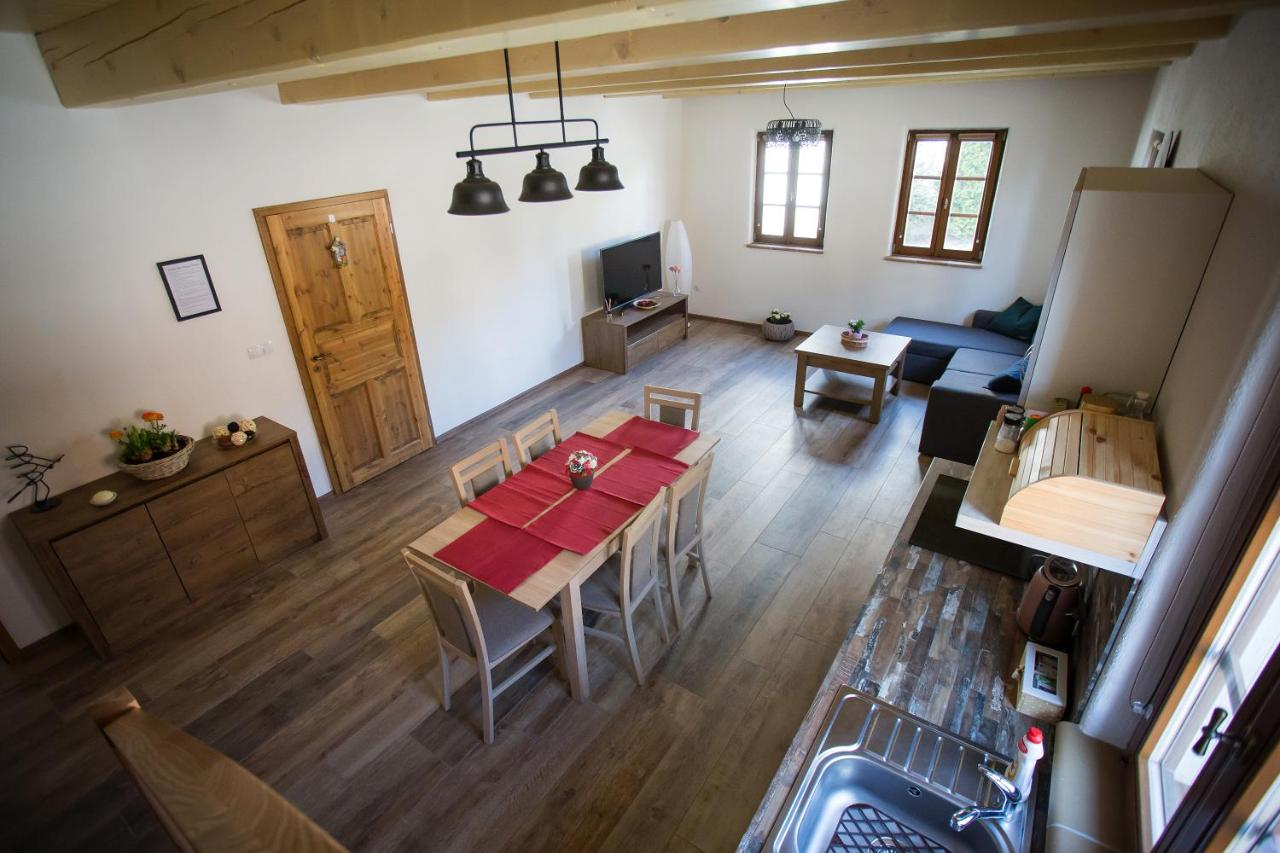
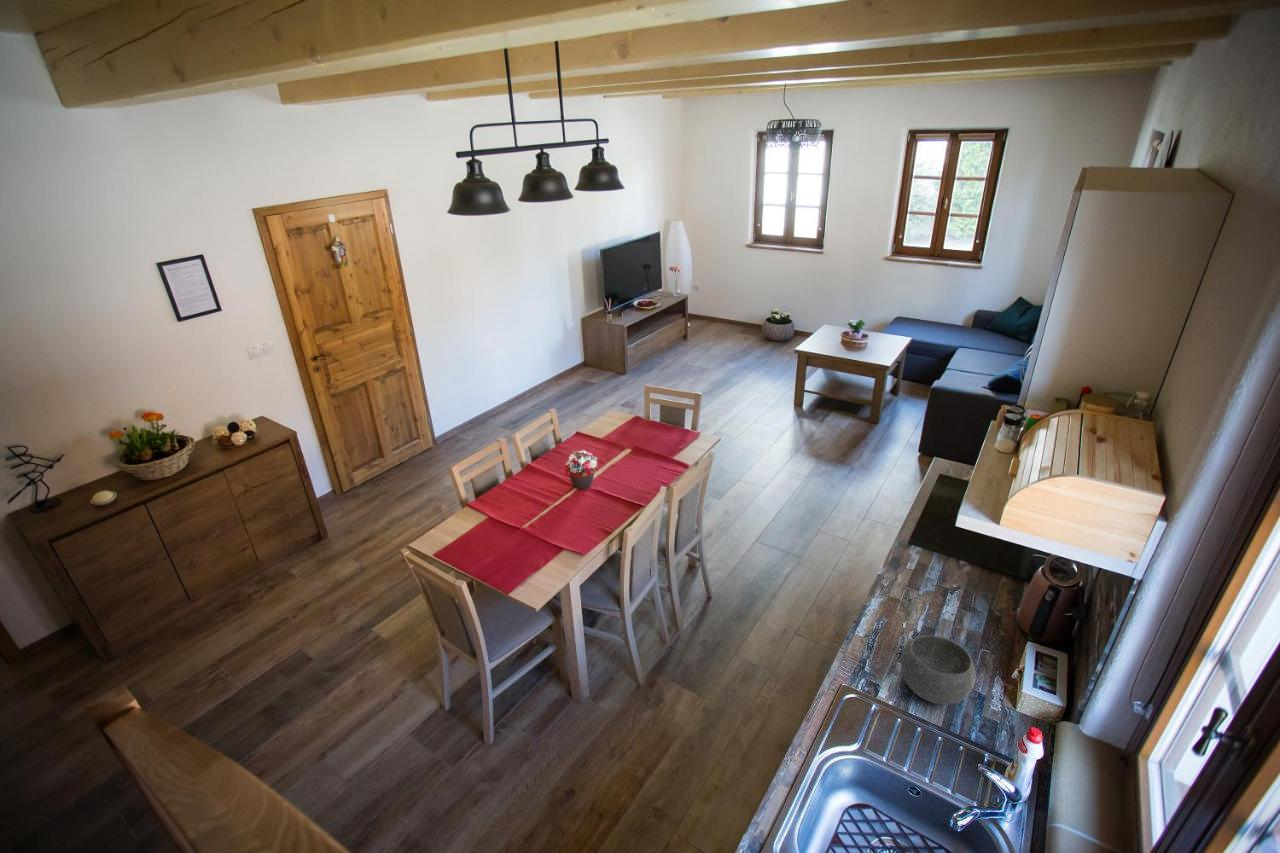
+ bowl [900,634,977,706]
